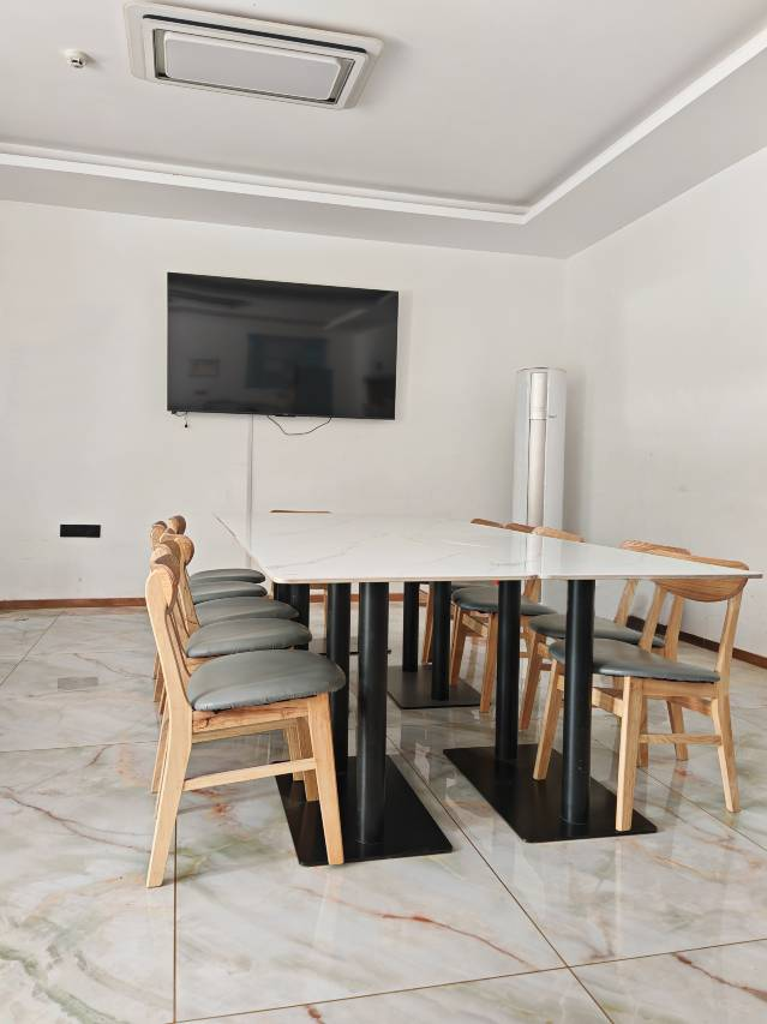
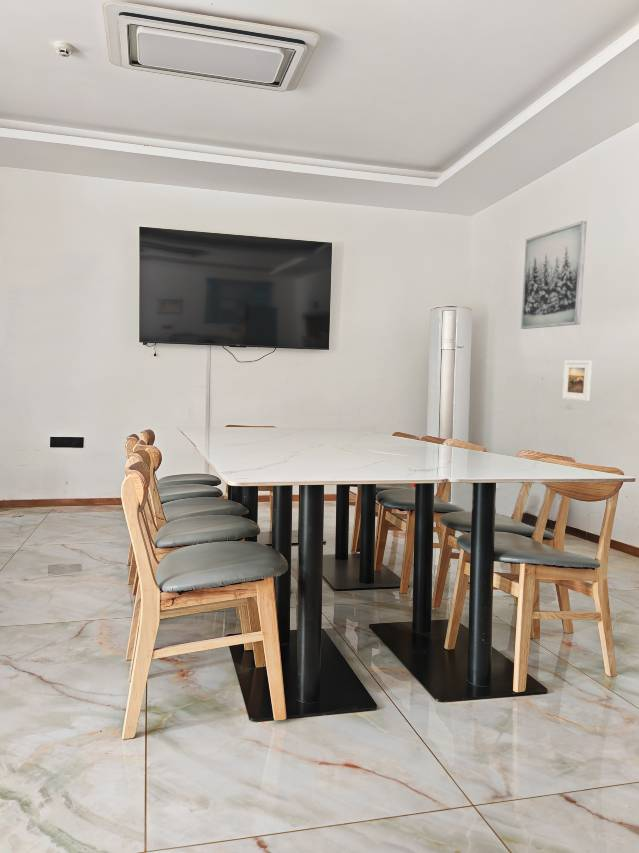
+ wall art [520,220,588,330]
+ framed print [561,359,593,402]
